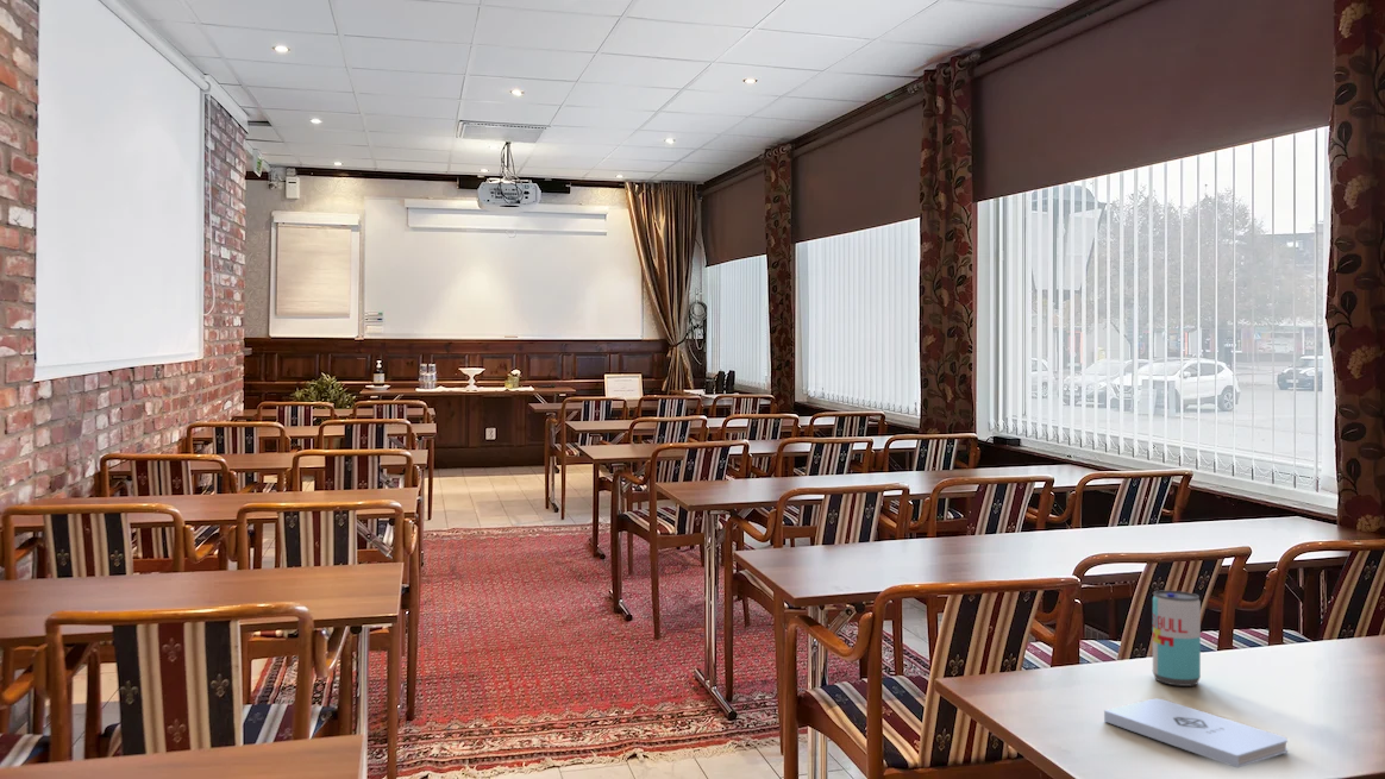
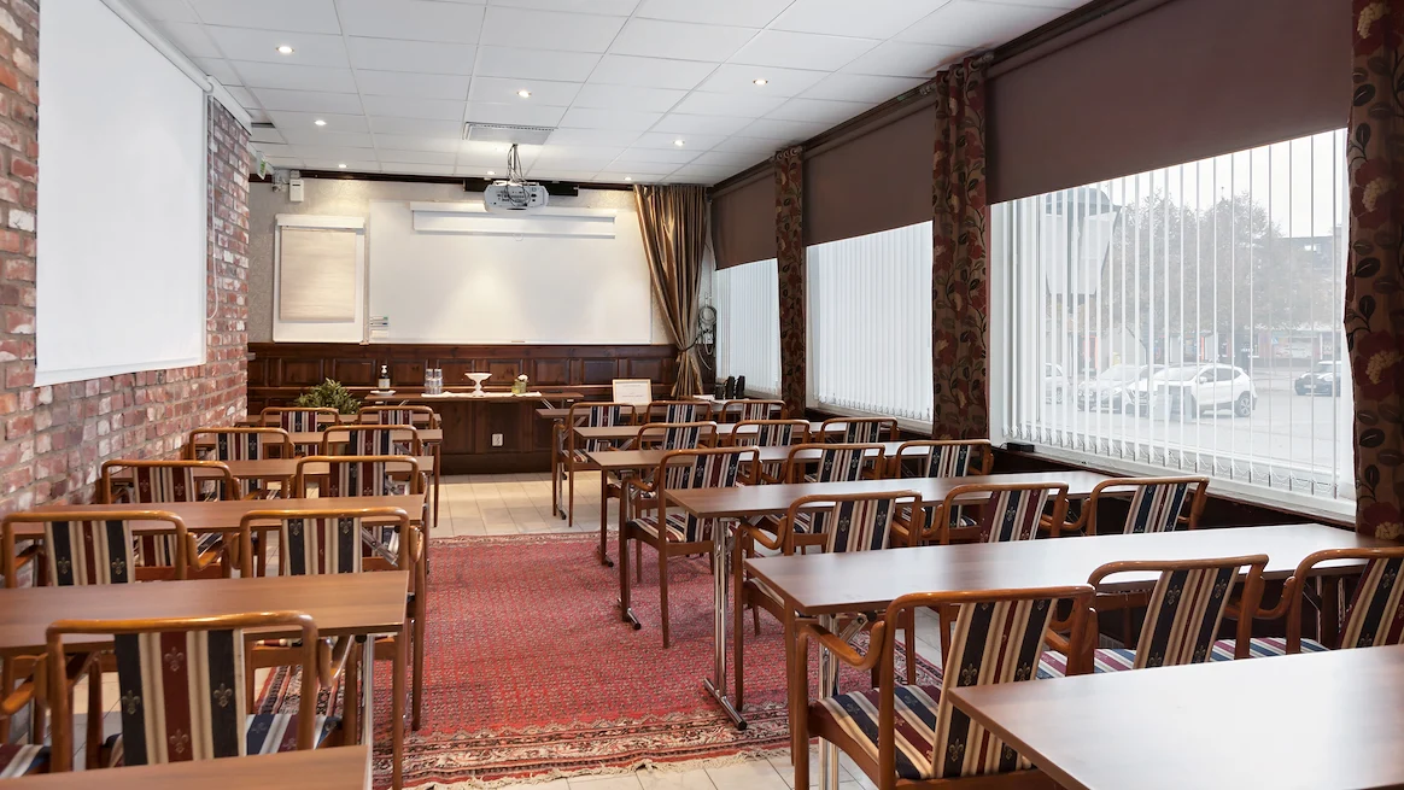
- notepad [1103,698,1289,769]
- beverage can [1152,589,1202,687]
